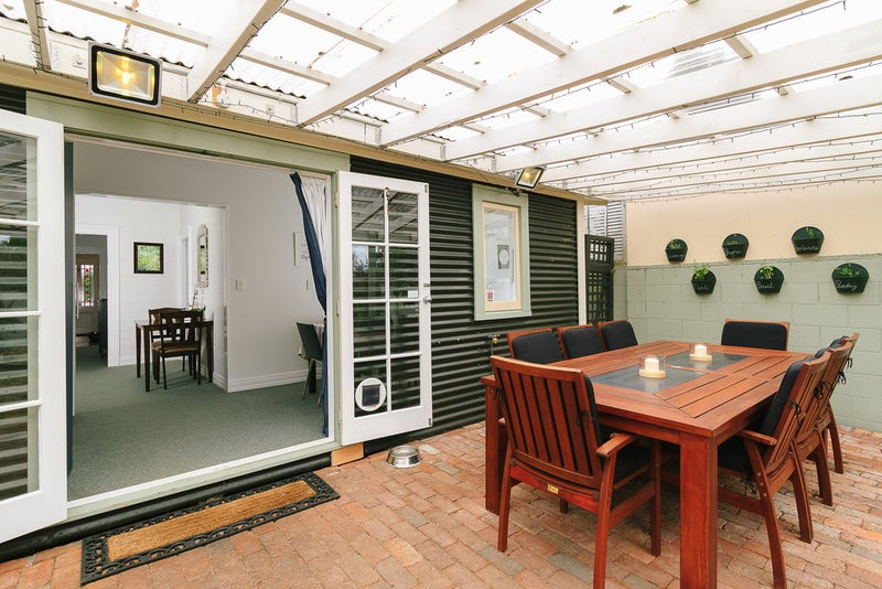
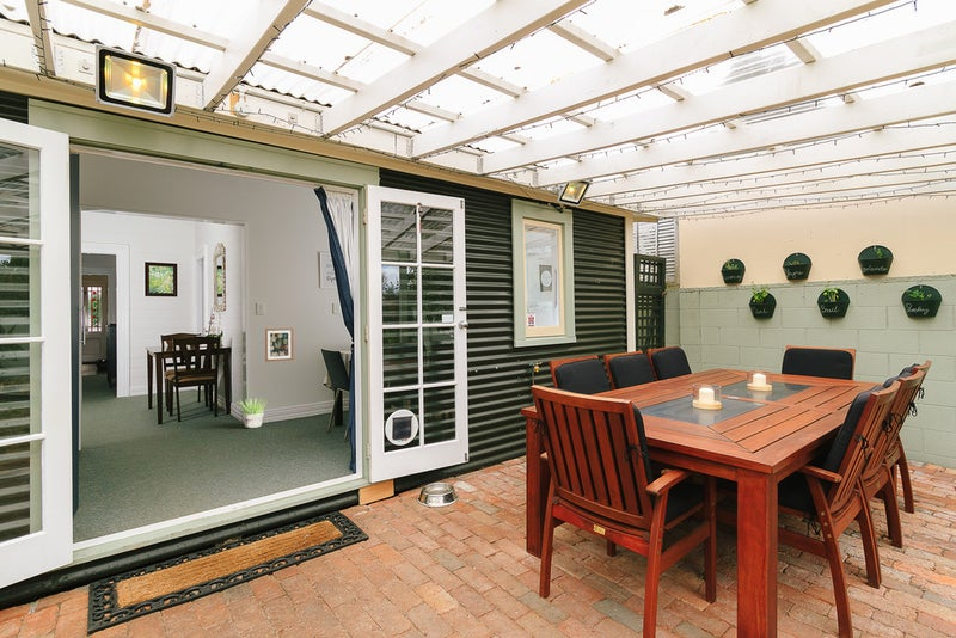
+ wall art [264,327,294,362]
+ potted plant [234,398,269,429]
